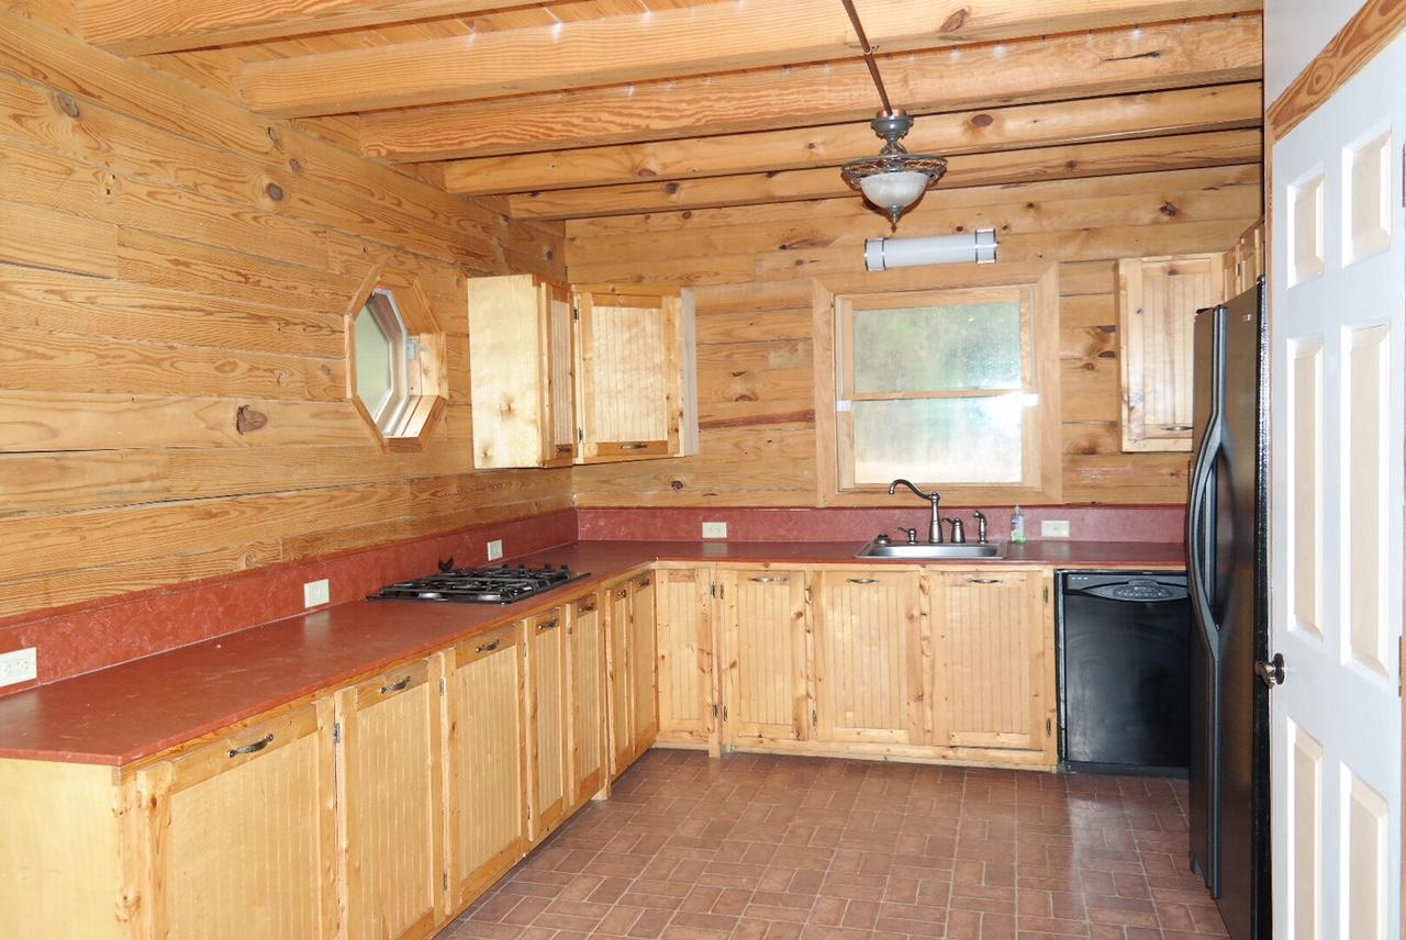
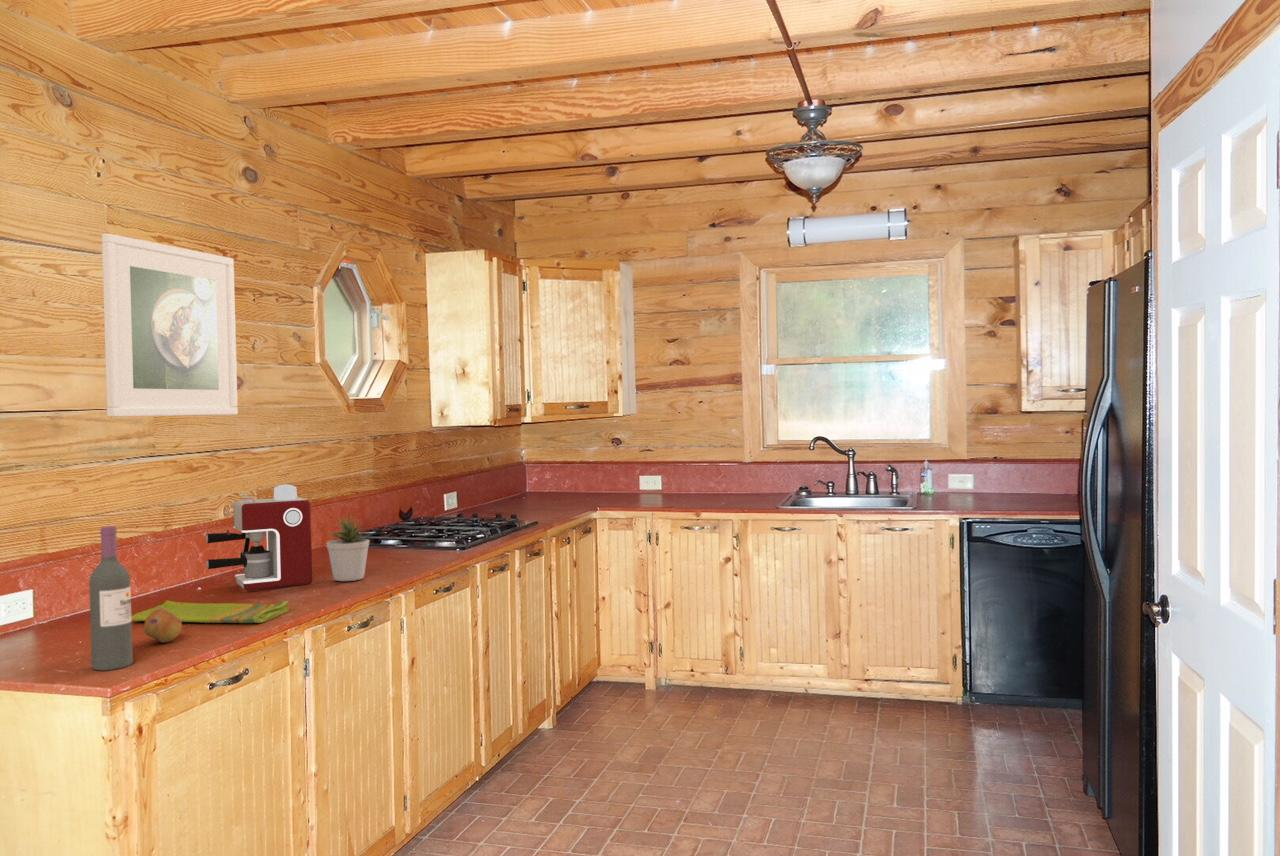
+ potted plant [325,513,372,582]
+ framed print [101,232,239,418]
+ dish towel [131,600,290,624]
+ coffee maker [205,483,313,592]
+ wine bottle [88,525,134,672]
+ fruit [143,609,183,644]
